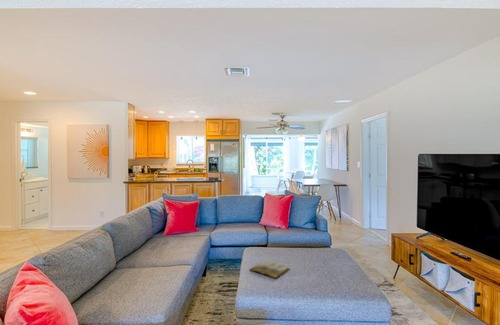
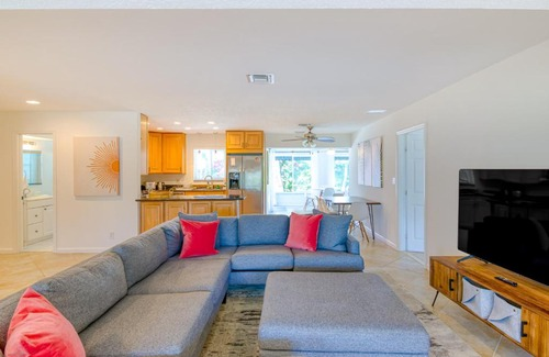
- book [249,260,290,279]
